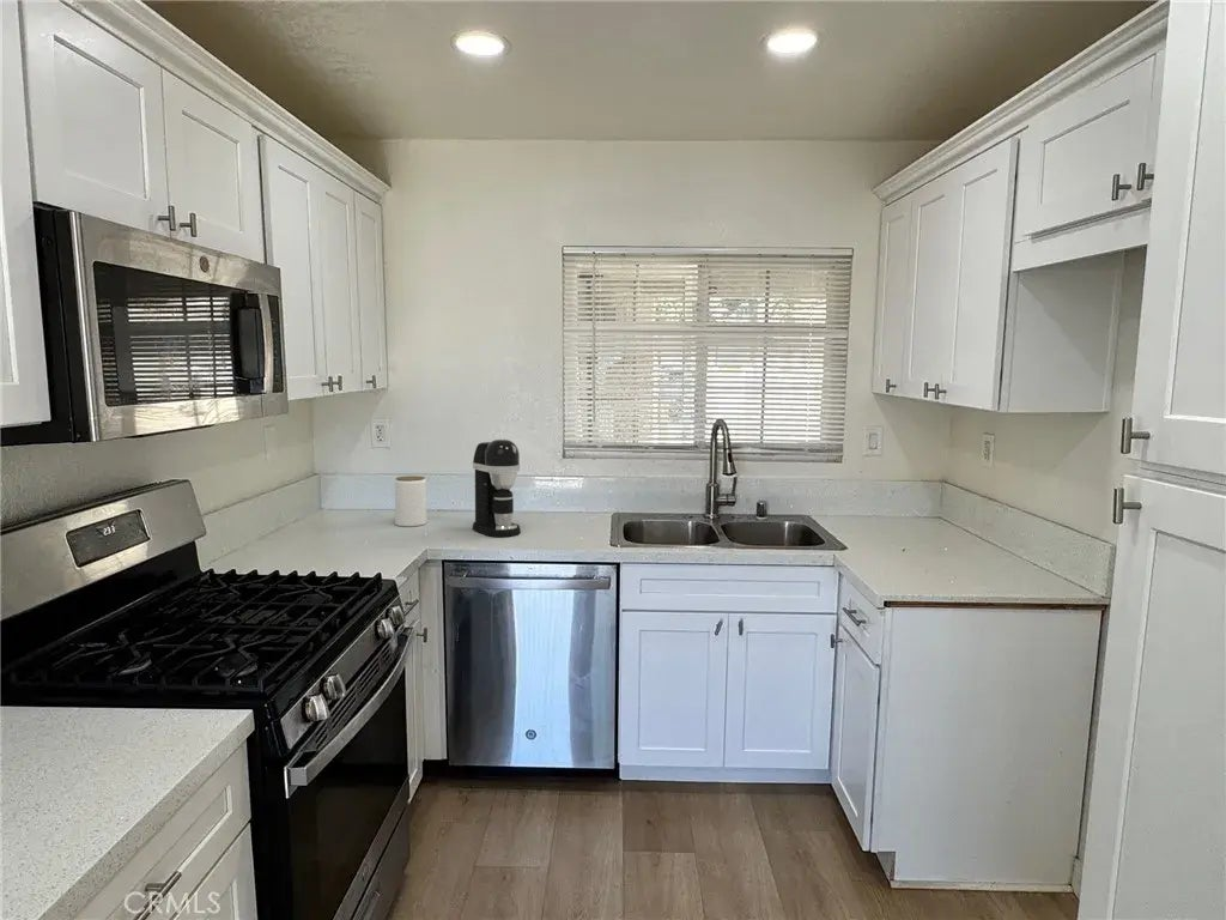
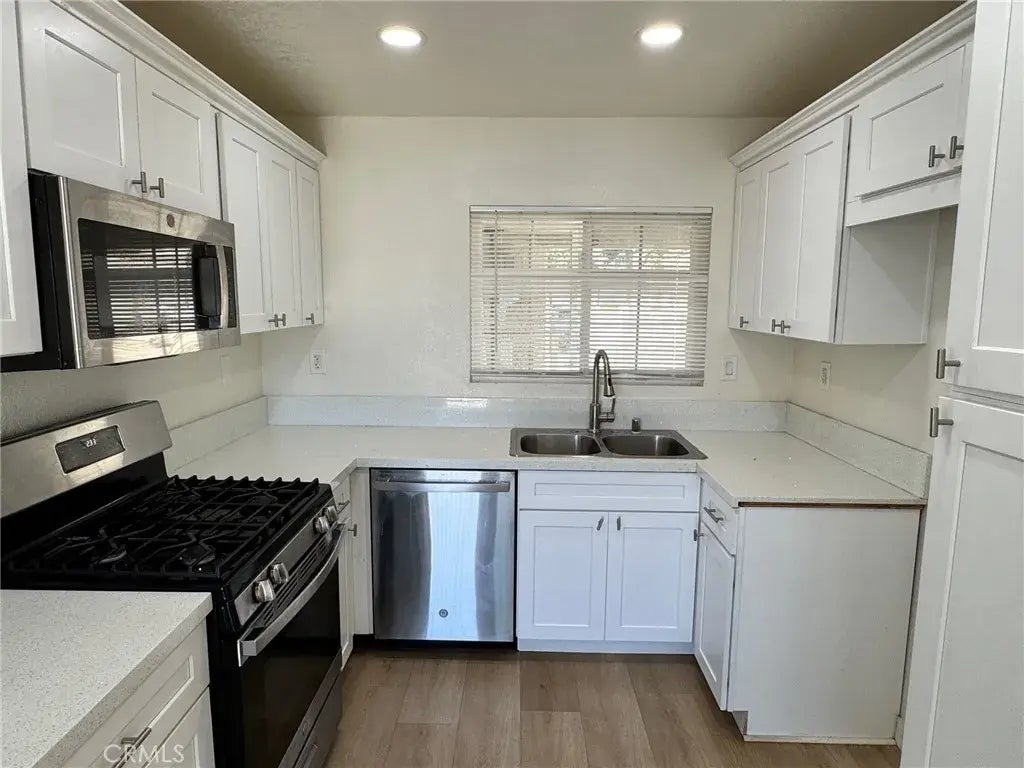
- coffee maker [472,438,522,538]
- jar [394,474,427,527]
